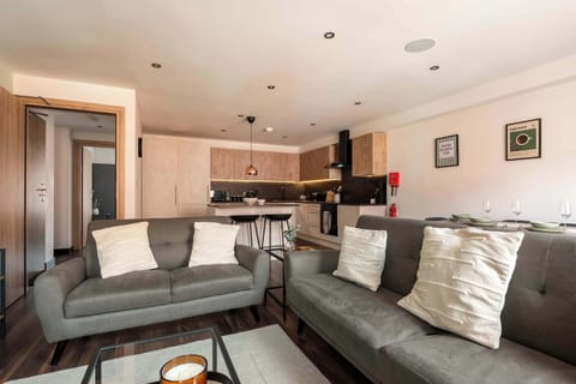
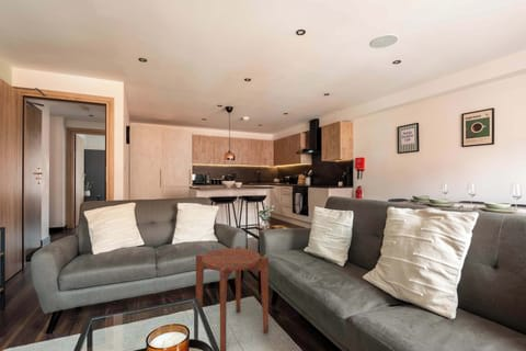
+ side table [195,245,270,351]
